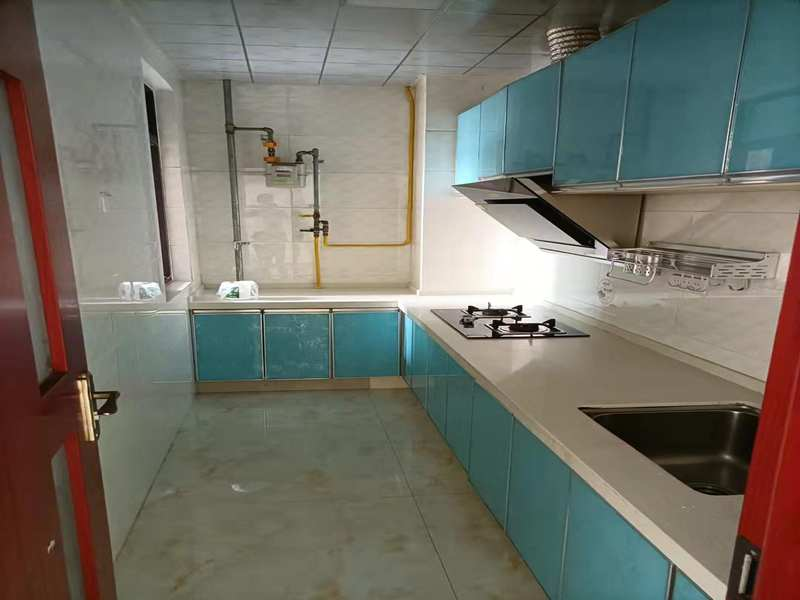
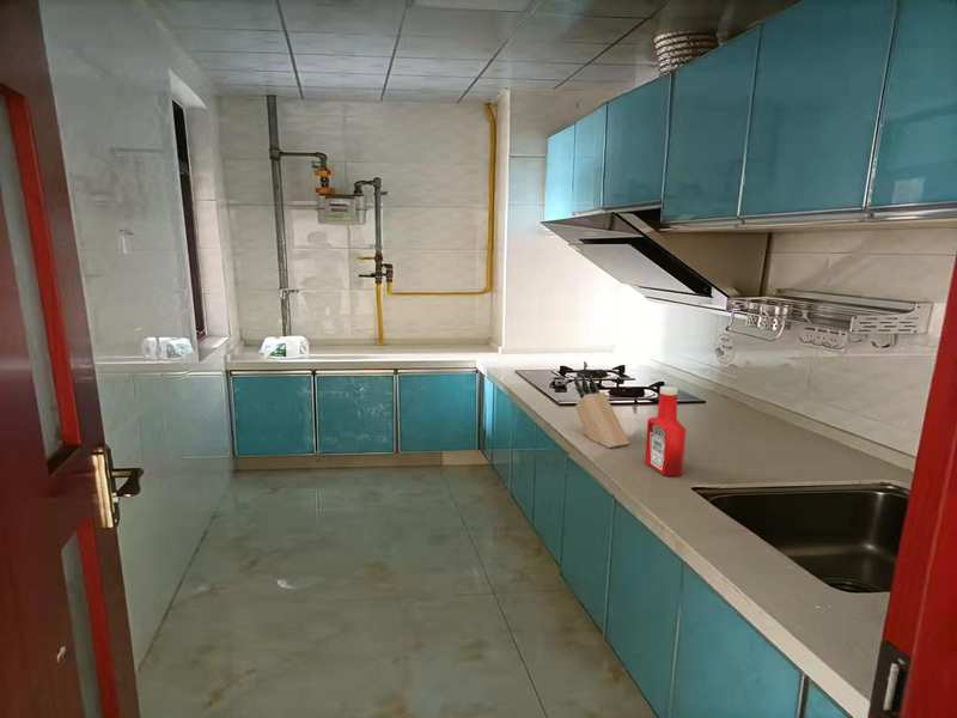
+ soap bottle [644,385,687,477]
+ knife block [573,375,630,449]
